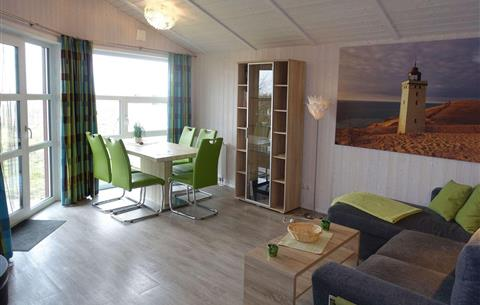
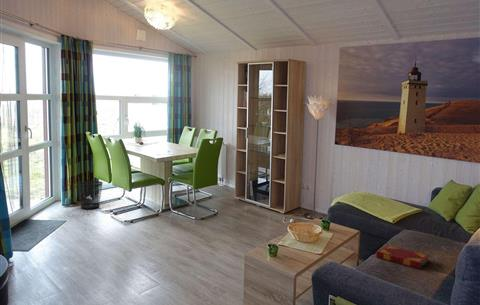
+ hardback book [375,244,431,270]
+ wastebasket [76,180,104,210]
